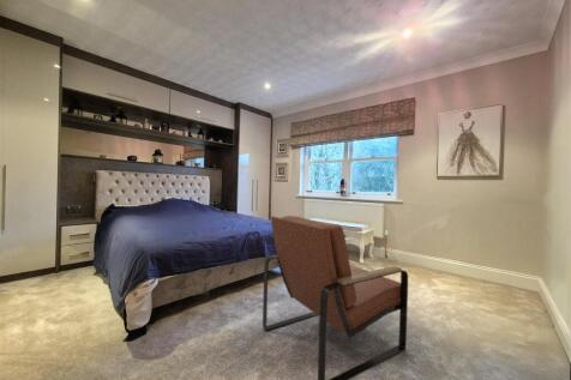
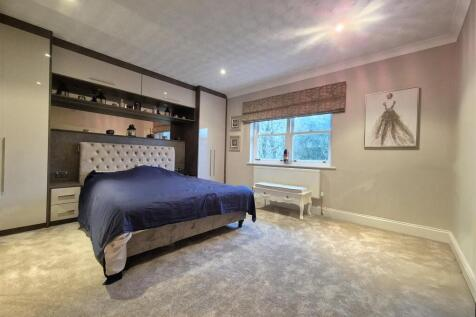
- armchair [262,215,409,380]
